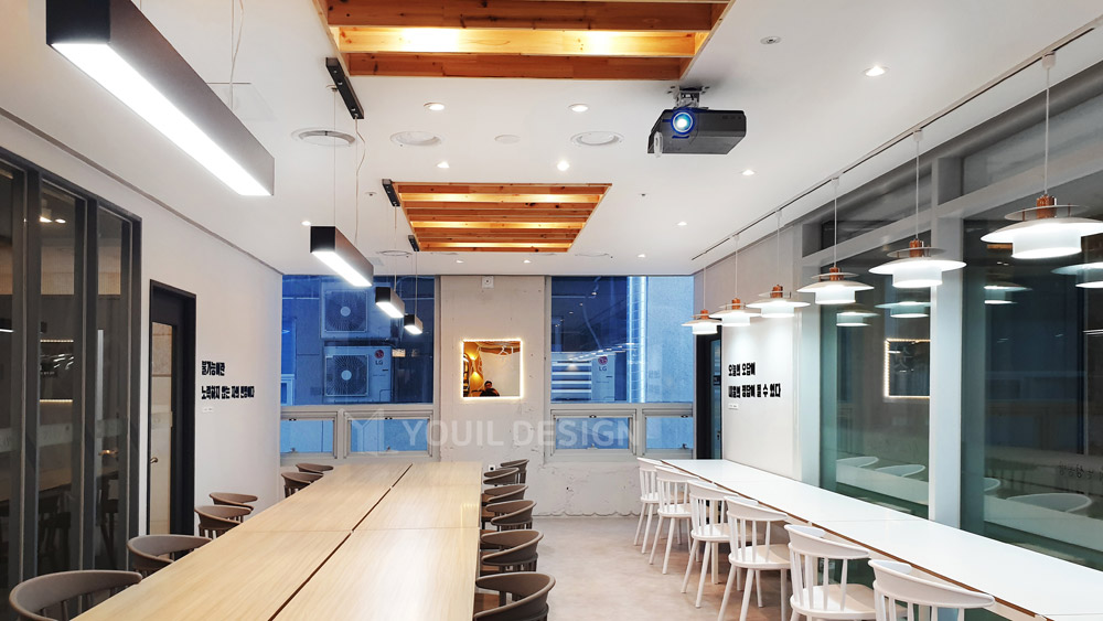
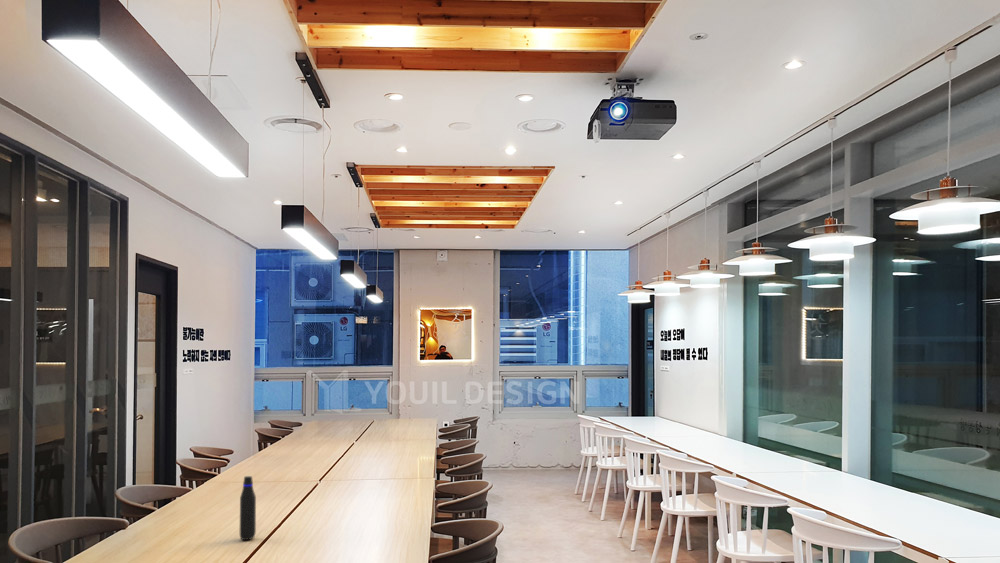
+ water bottle [239,475,257,542]
